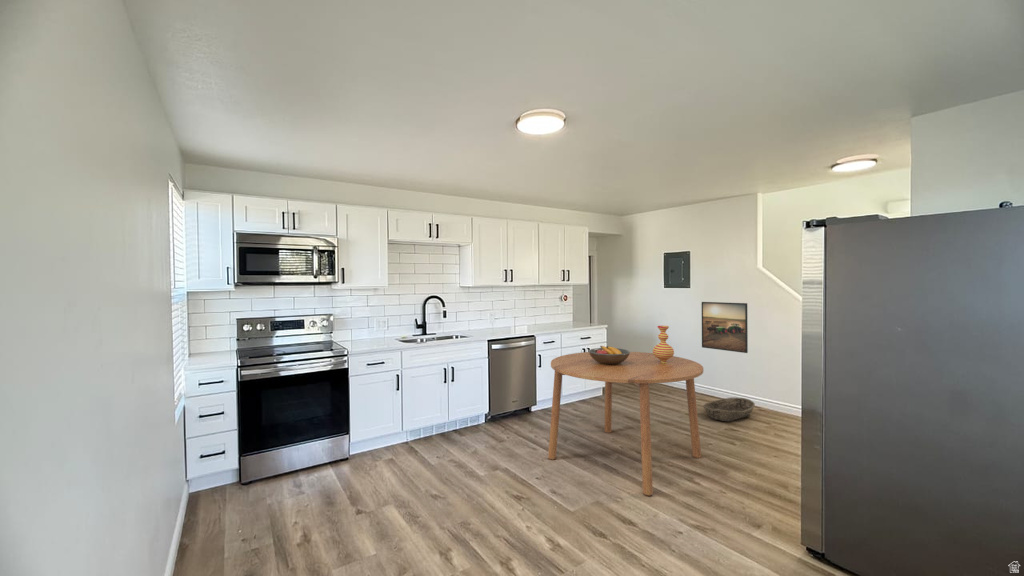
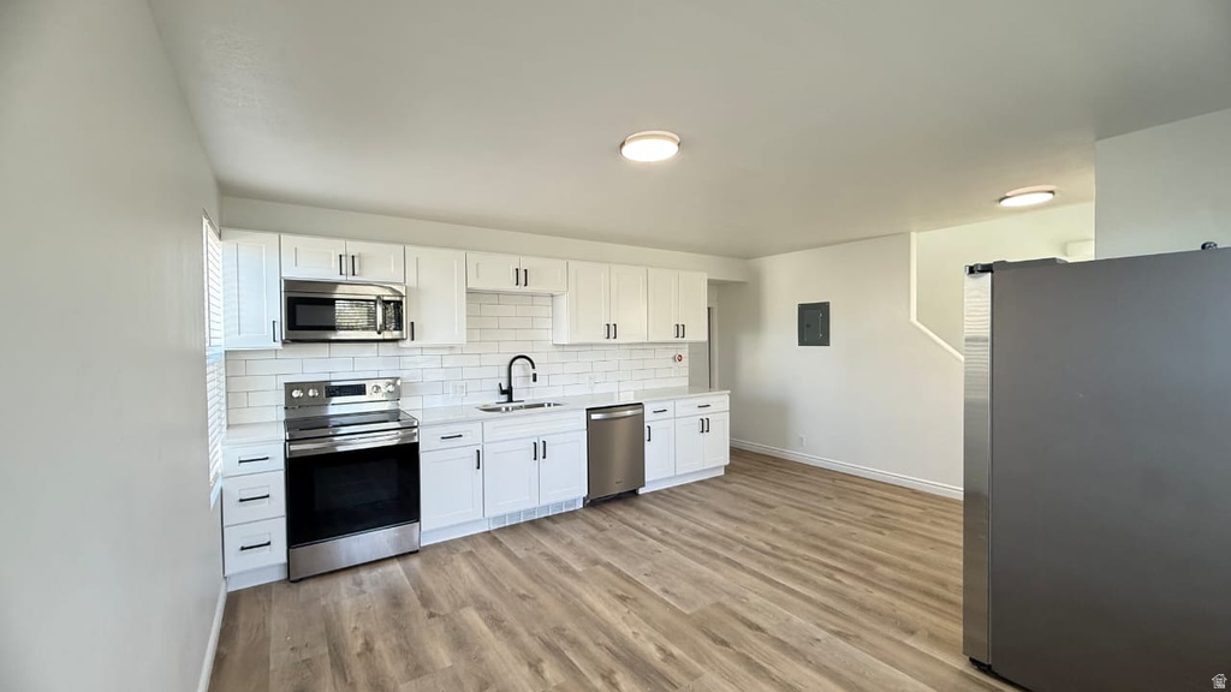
- vase [652,325,675,363]
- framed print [701,301,749,354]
- dining table [547,351,704,496]
- basket [702,396,756,422]
- fruit bowl [587,345,631,364]
